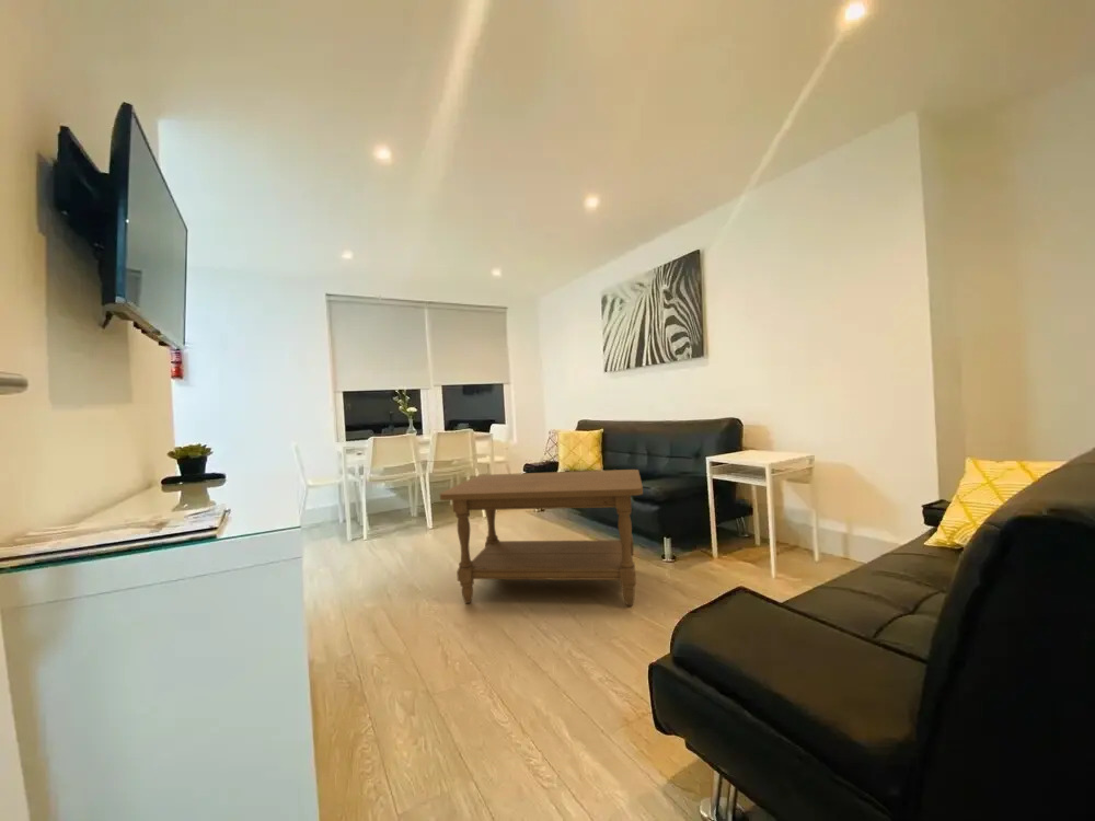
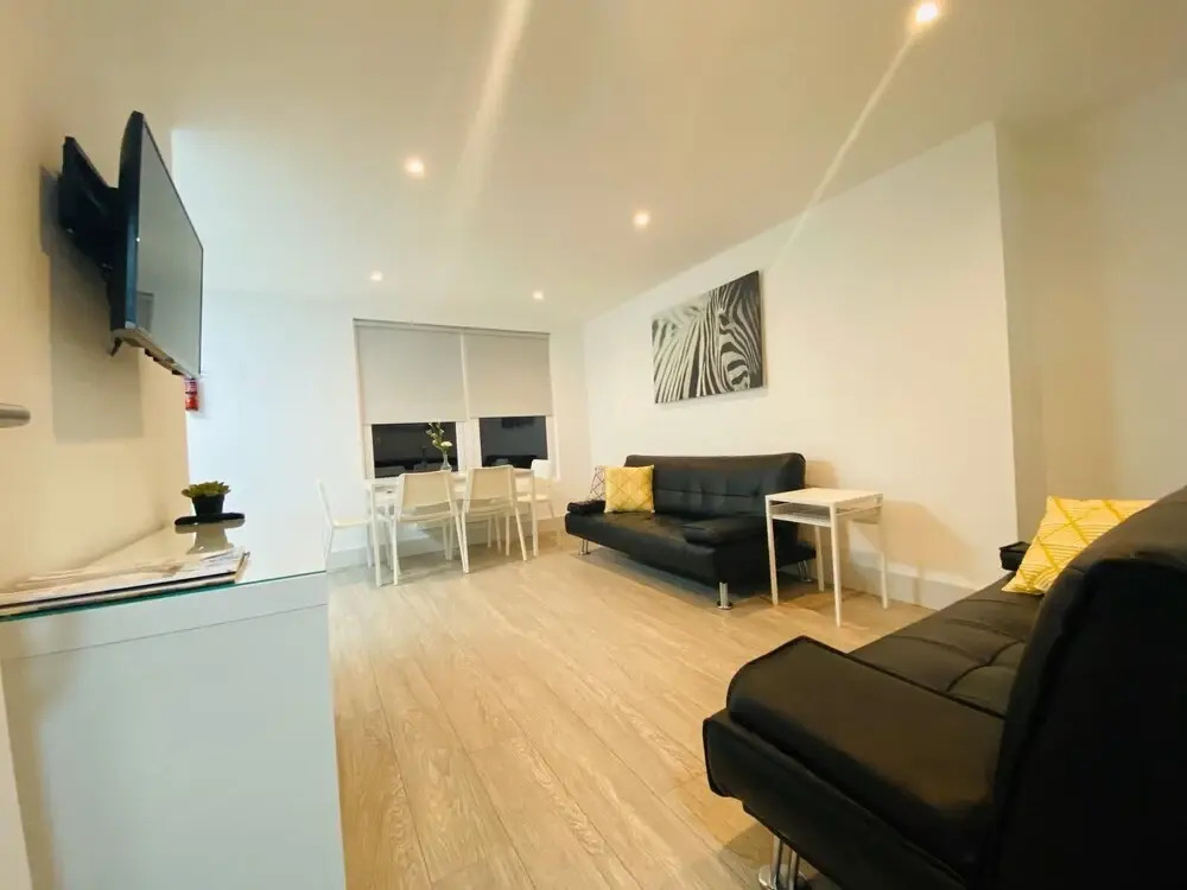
- coffee table [439,469,644,606]
